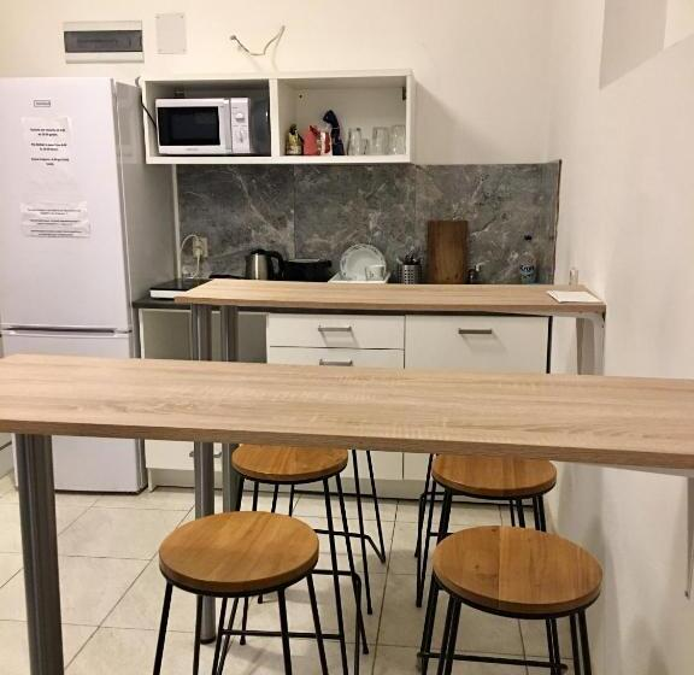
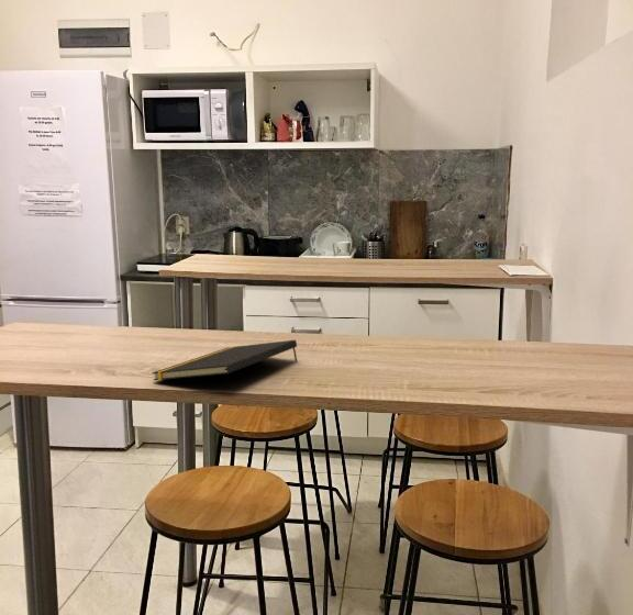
+ notepad [151,339,298,381]
